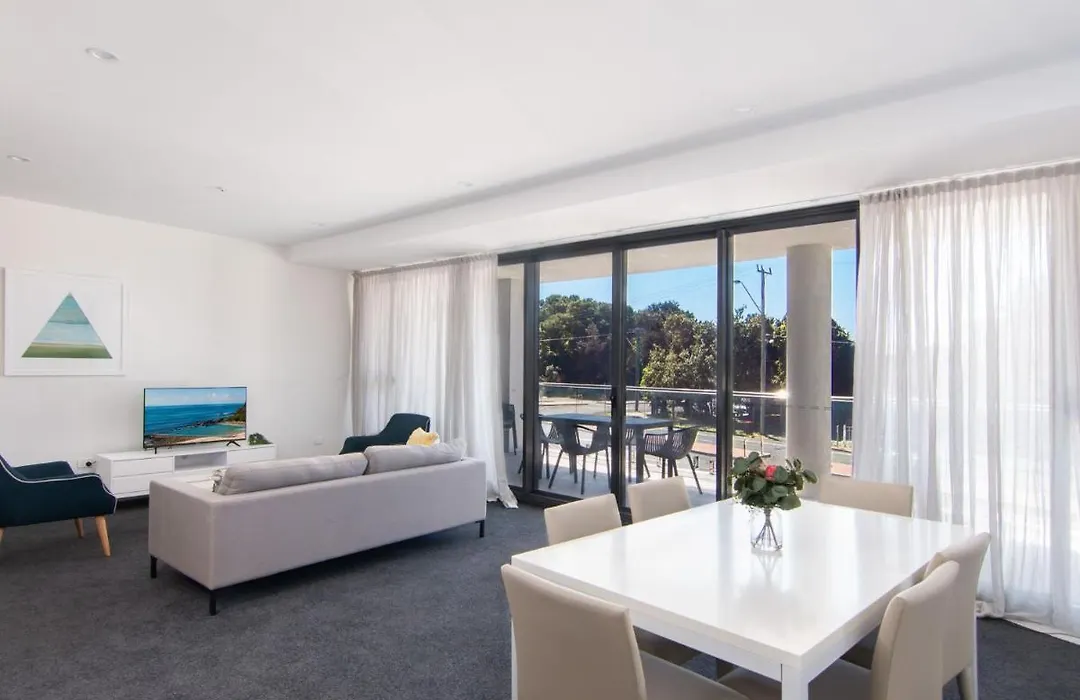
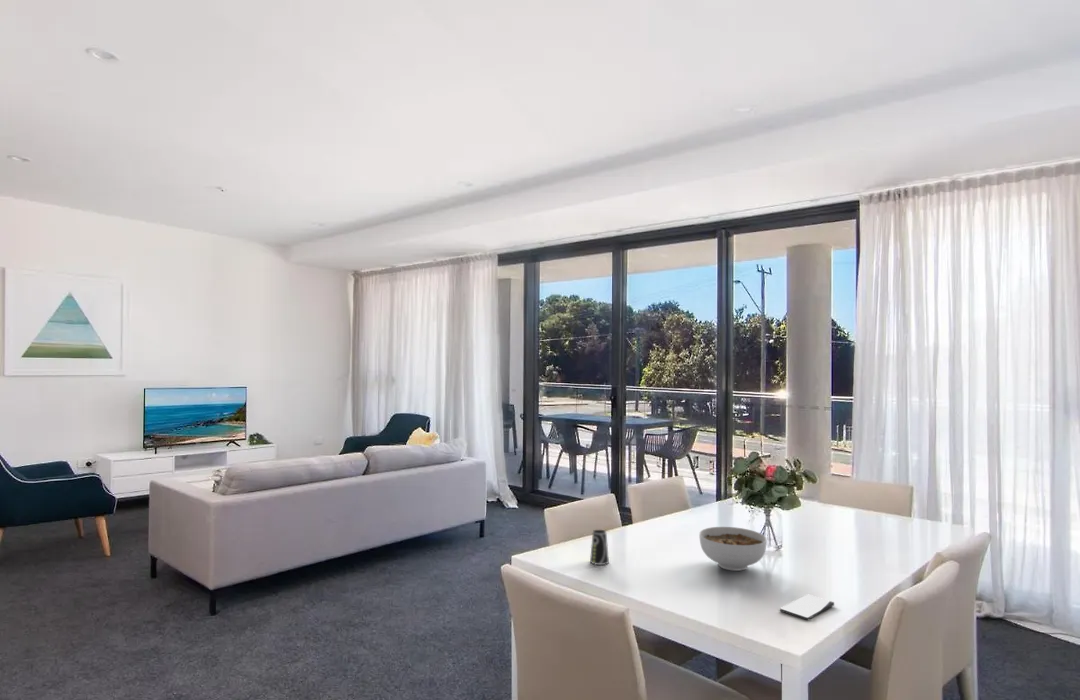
+ cup [589,529,610,566]
+ smartphone [779,593,835,622]
+ bowl [698,526,768,572]
